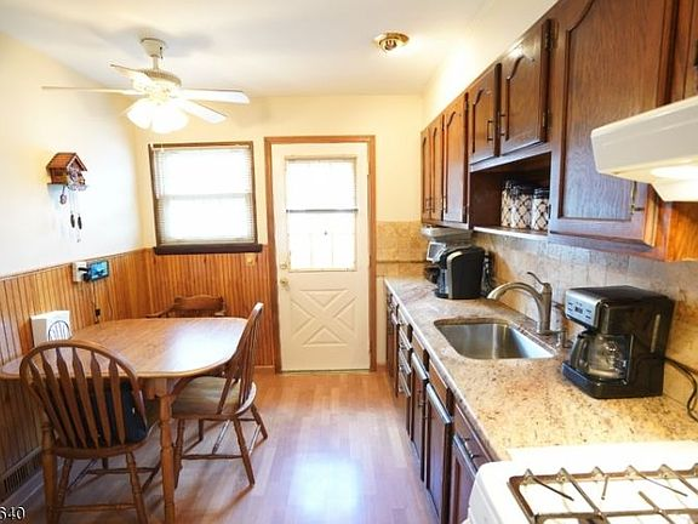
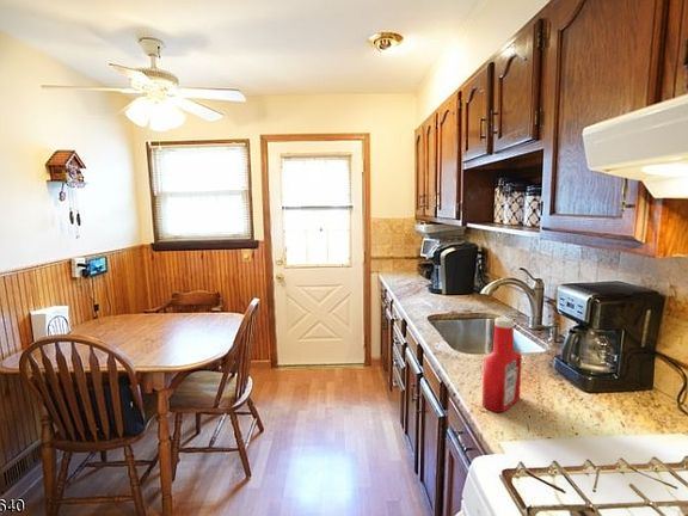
+ soap bottle [481,317,523,413]
